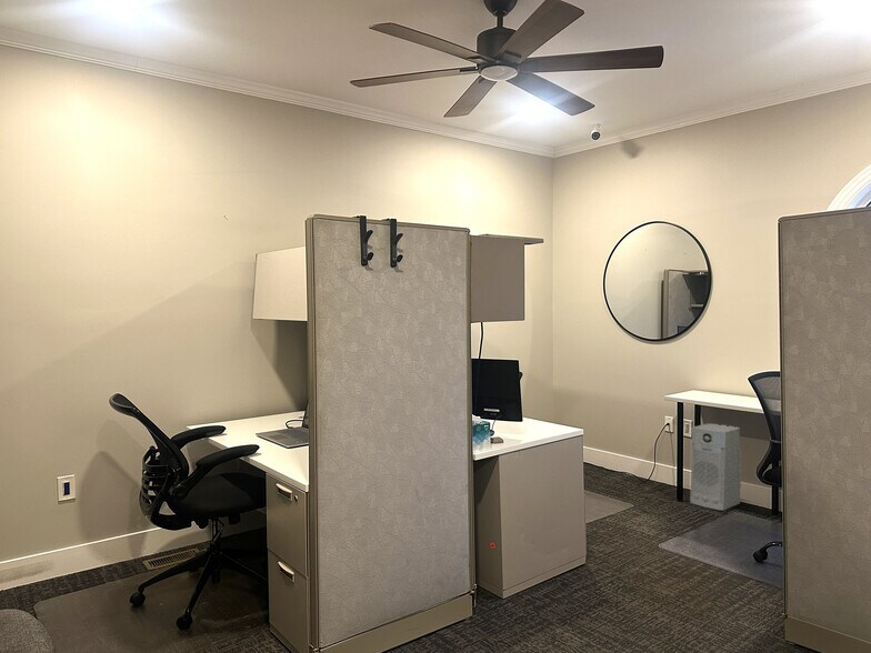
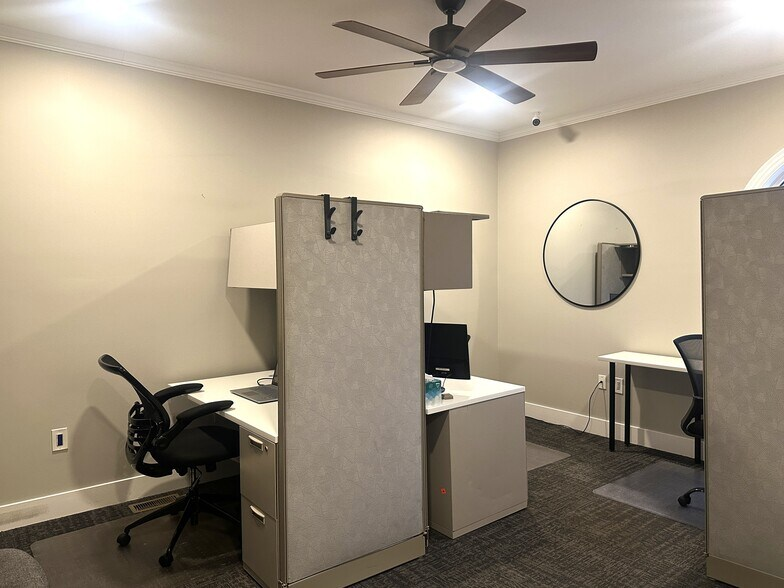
- air purifier [689,423,742,512]
